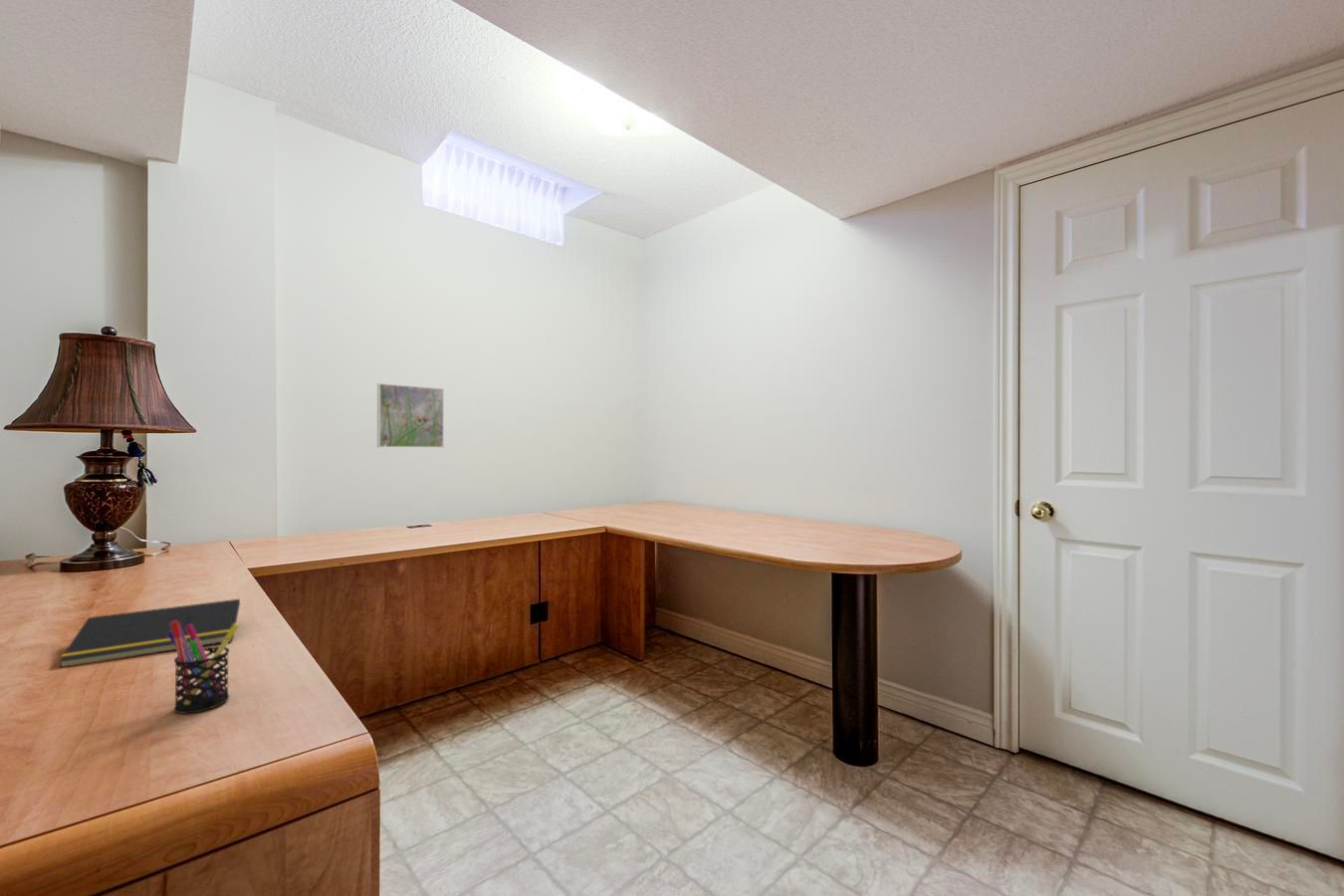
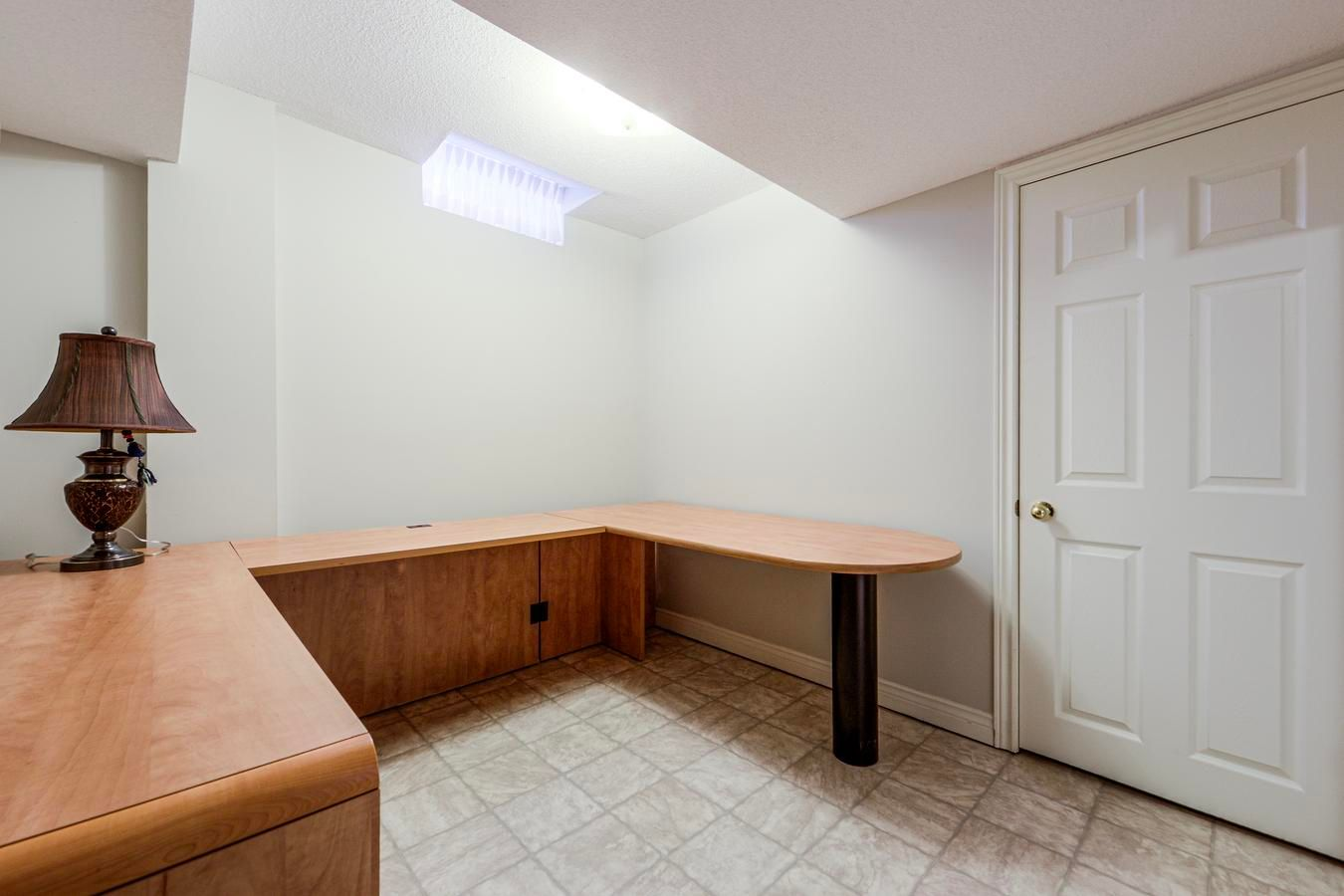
- notepad [58,598,241,669]
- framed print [376,382,445,449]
- pen holder [167,621,240,715]
